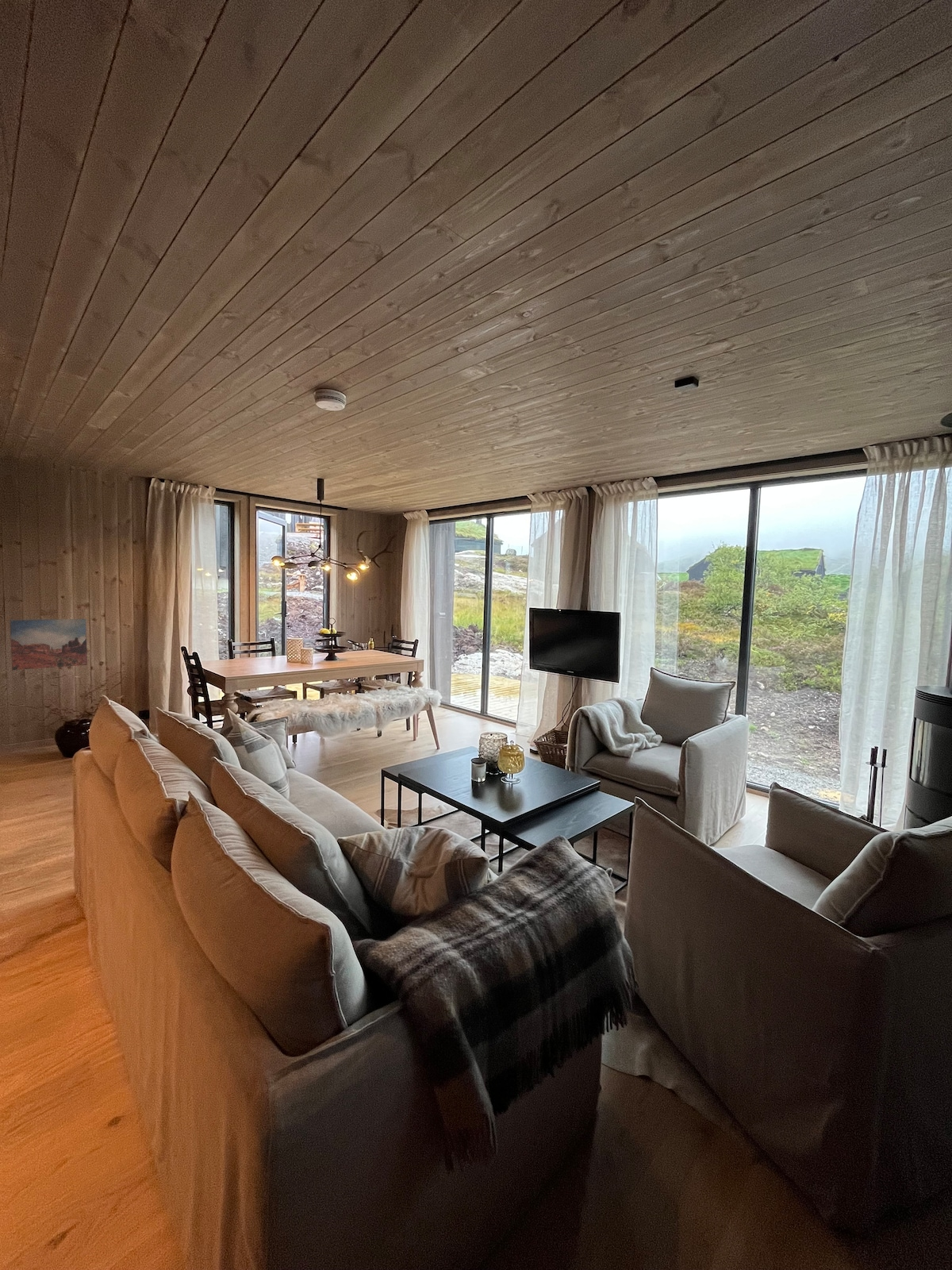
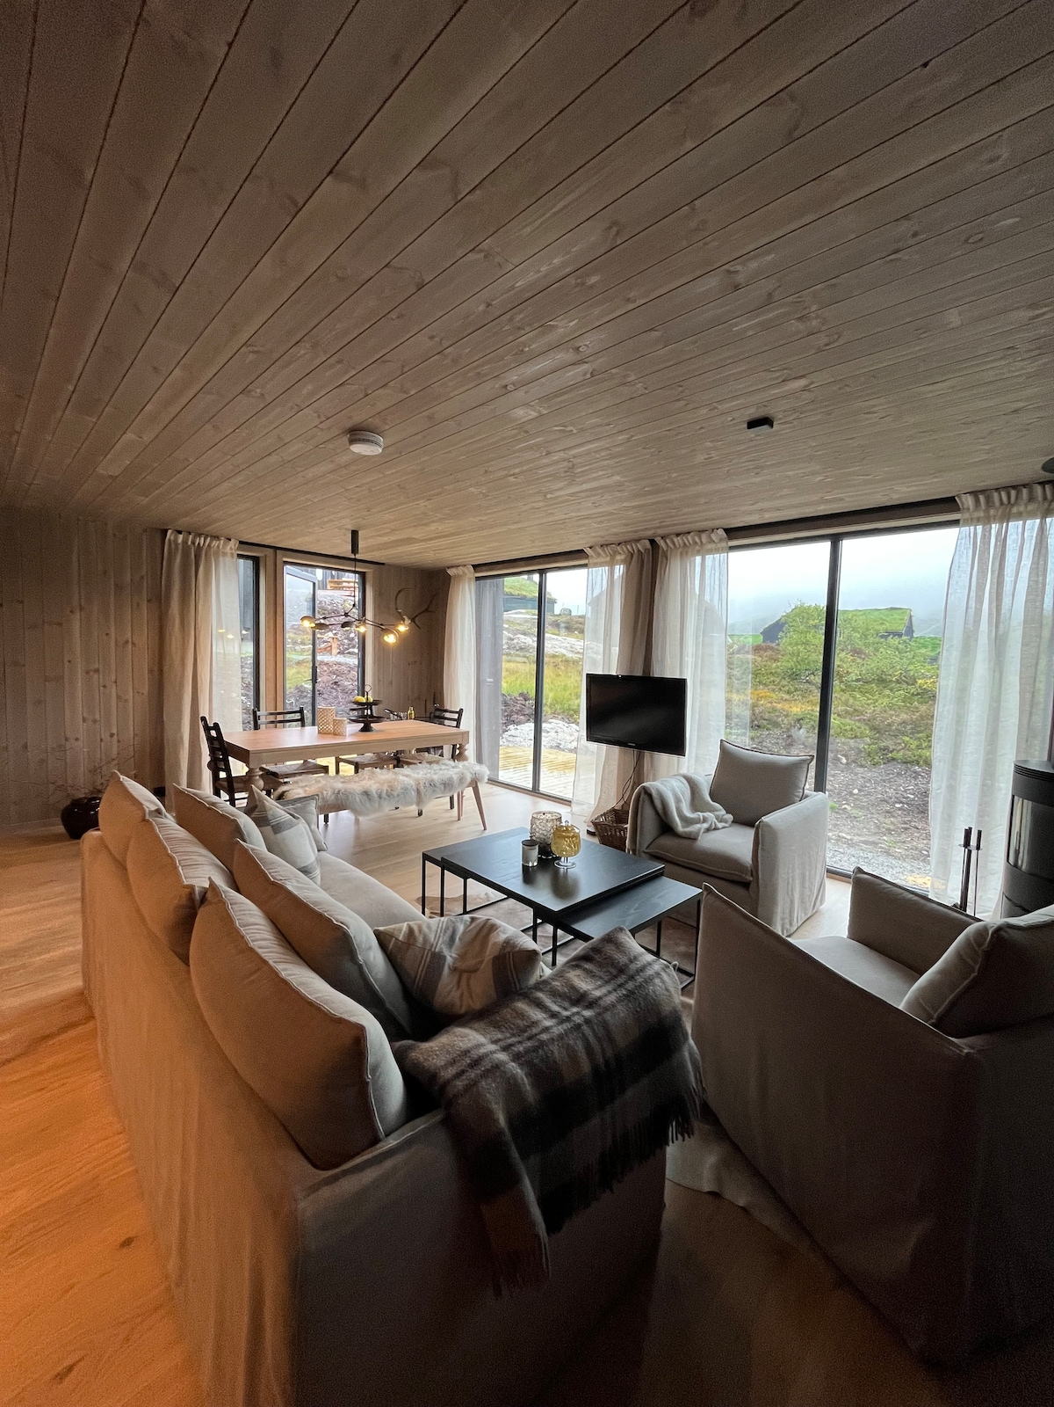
- wall art [10,618,88,671]
